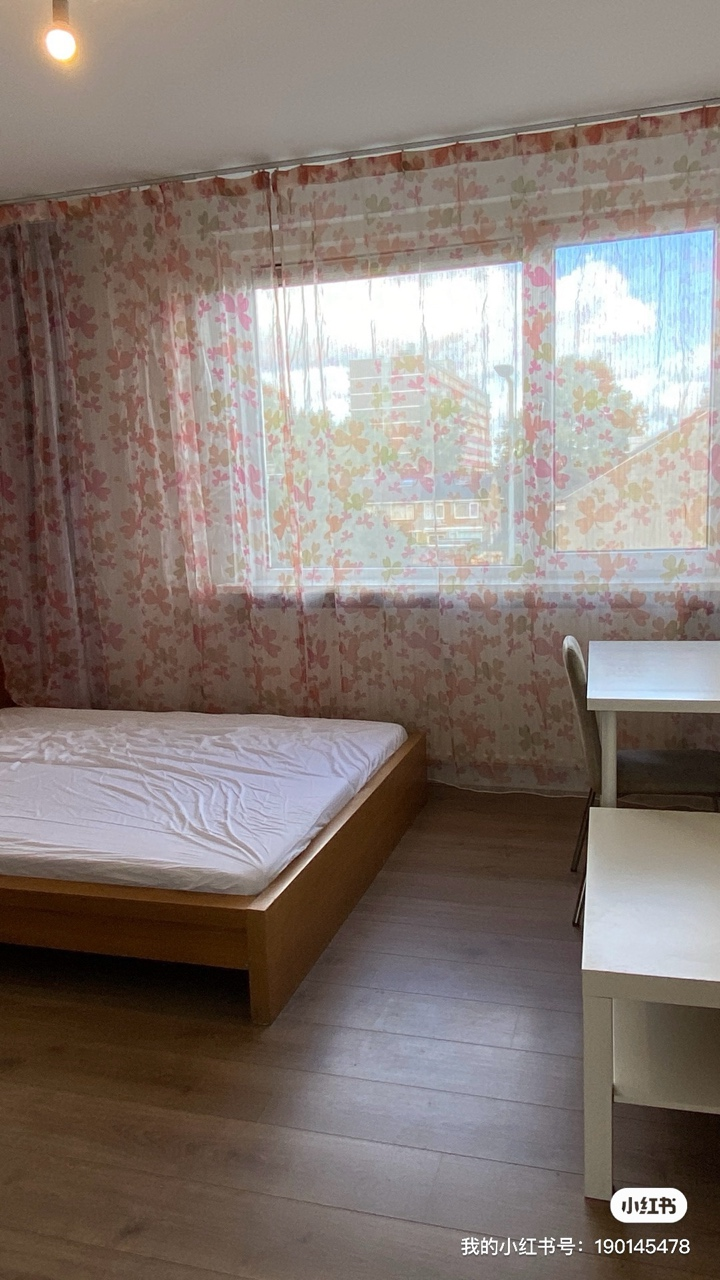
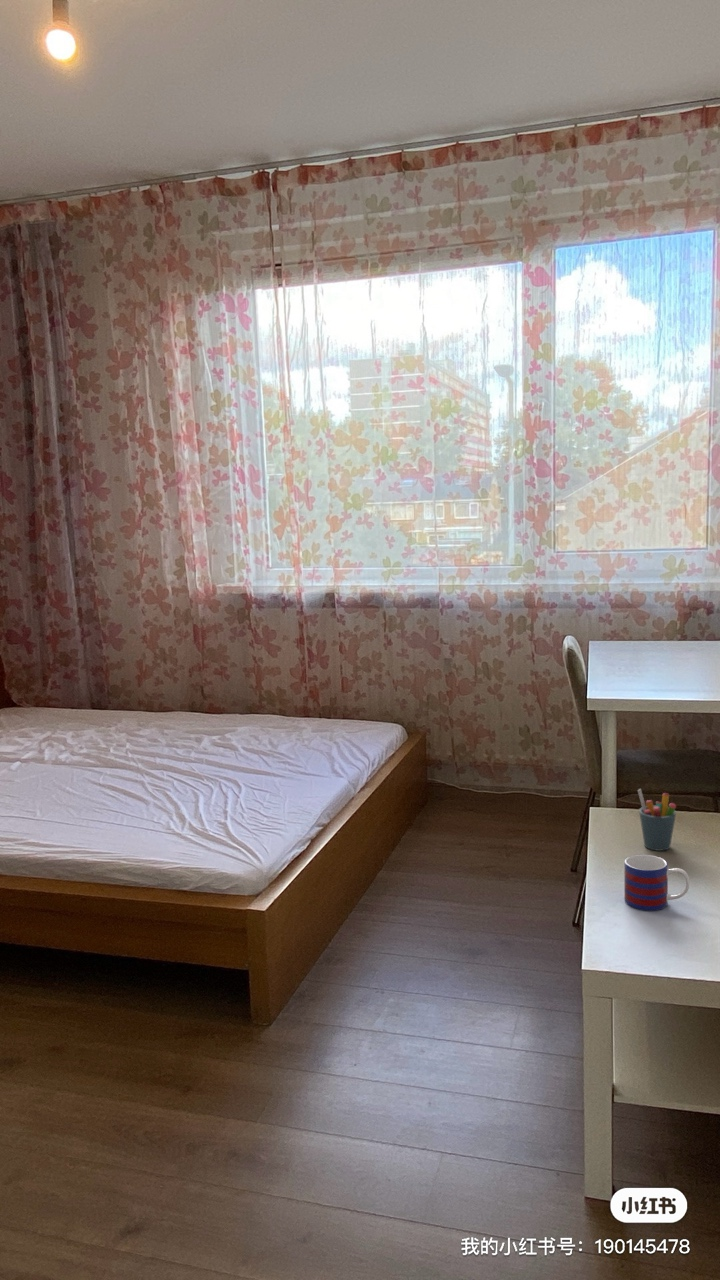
+ mug [623,853,690,912]
+ pen holder [637,788,677,852]
